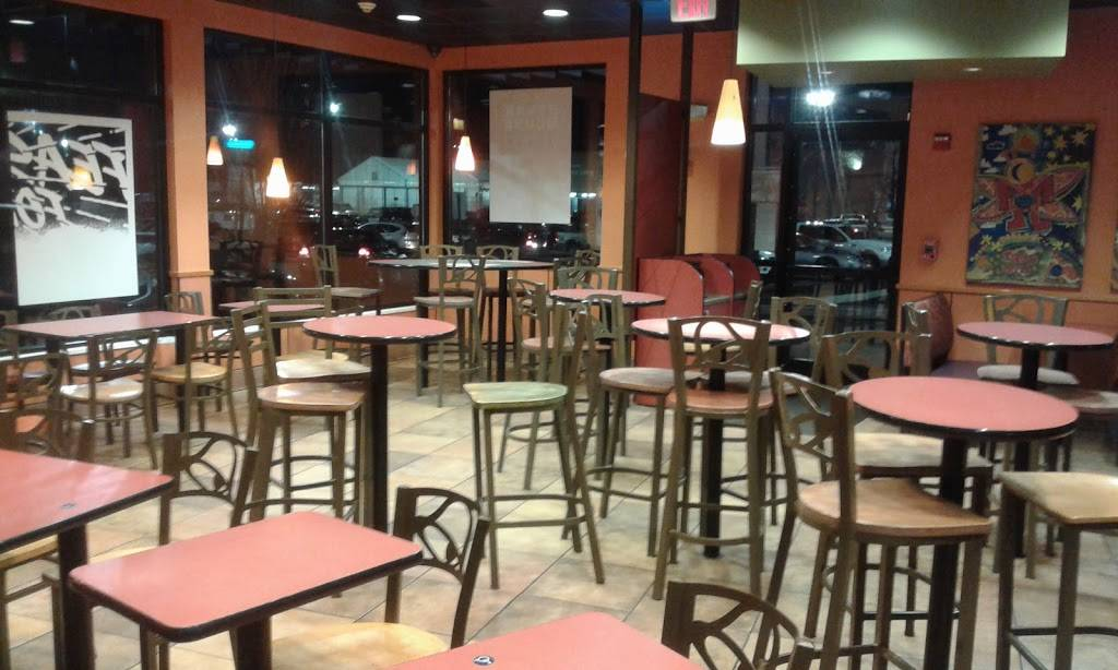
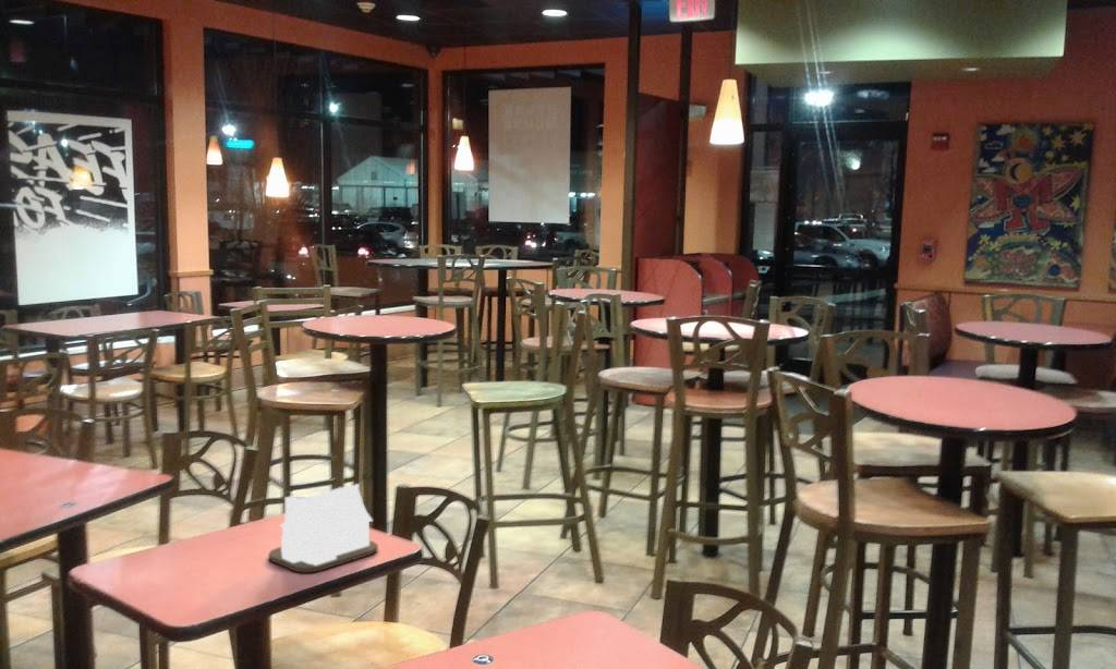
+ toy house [268,483,379,573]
